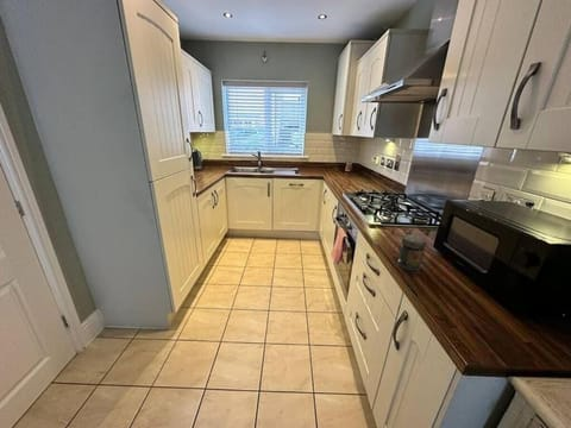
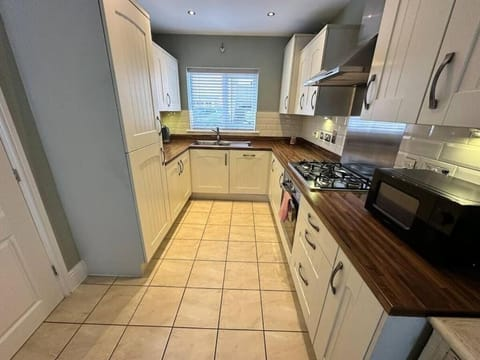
- jar [396,233,427,272]
